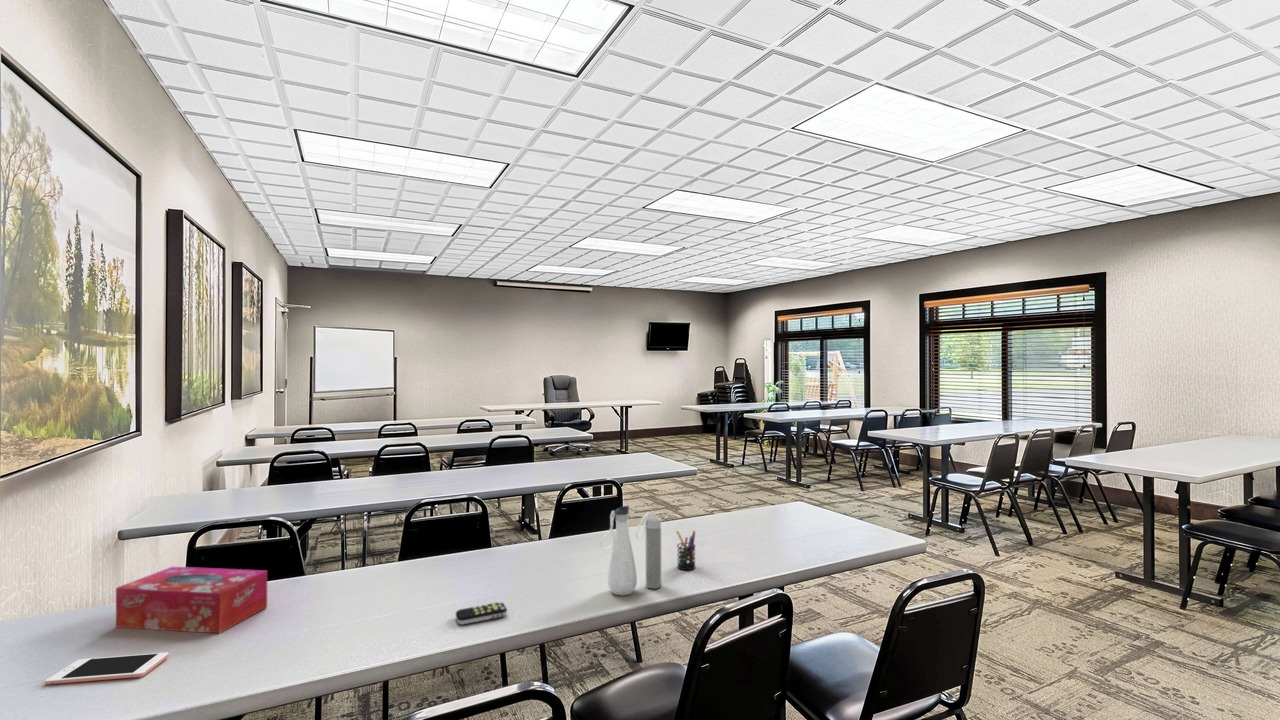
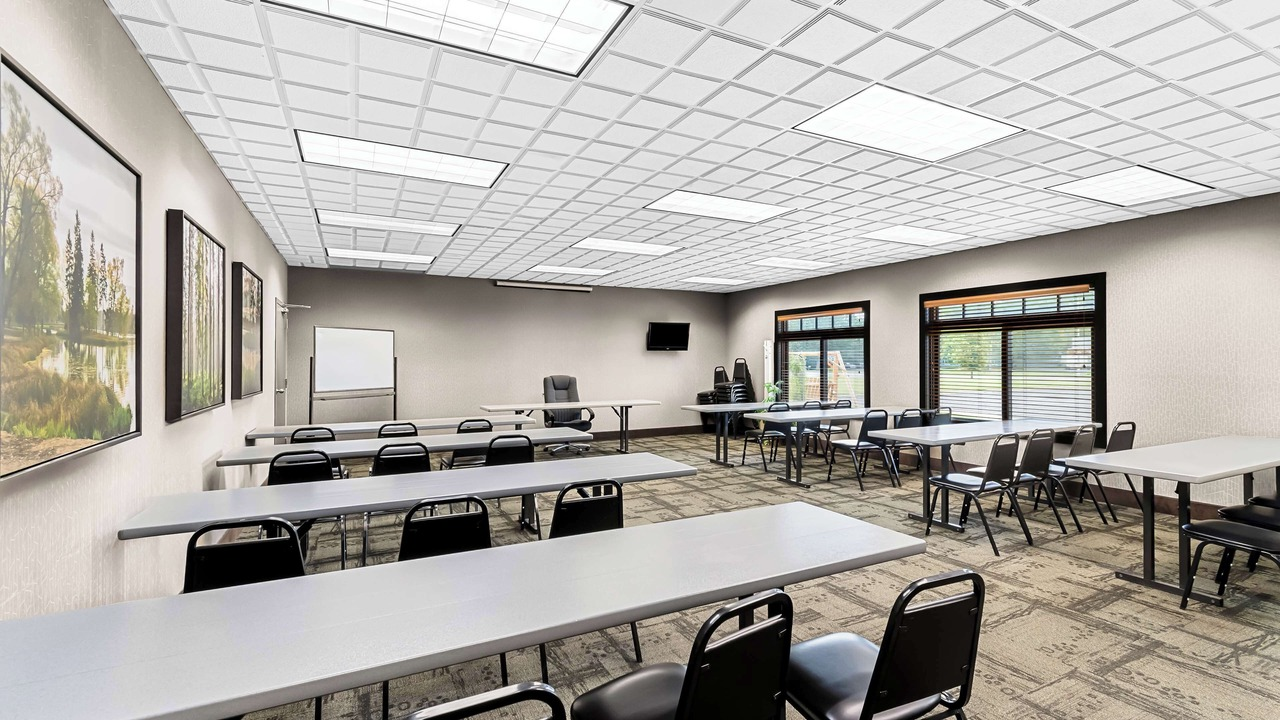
- remote control [455,601,508,625]
- water bottle [599,505,662,597]
- cell phone [44,652,169,686]
- tissue box [115,565,268,634]
- pen holder [675,530,697,571]
